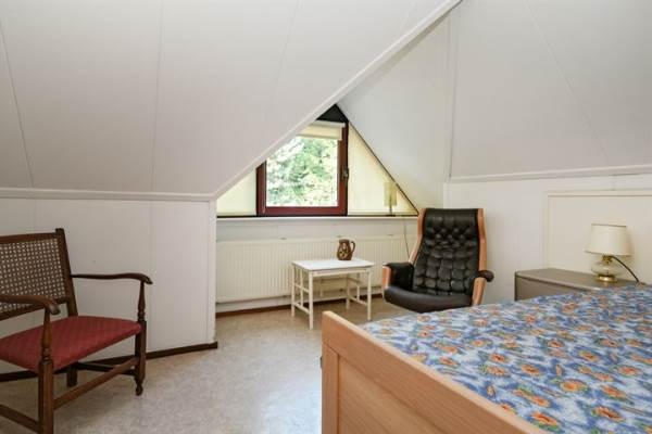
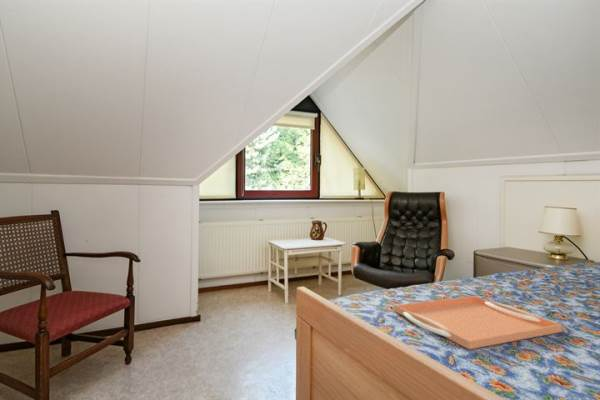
+ serving tray [393,295,563,350]
